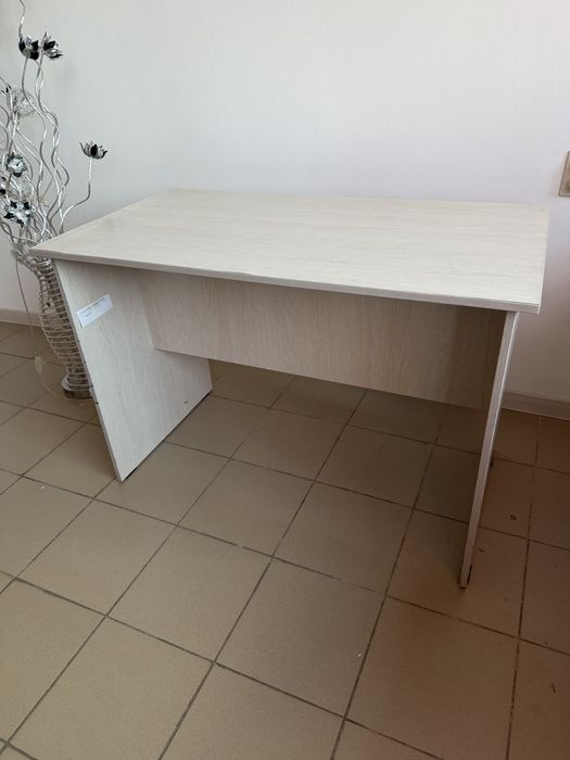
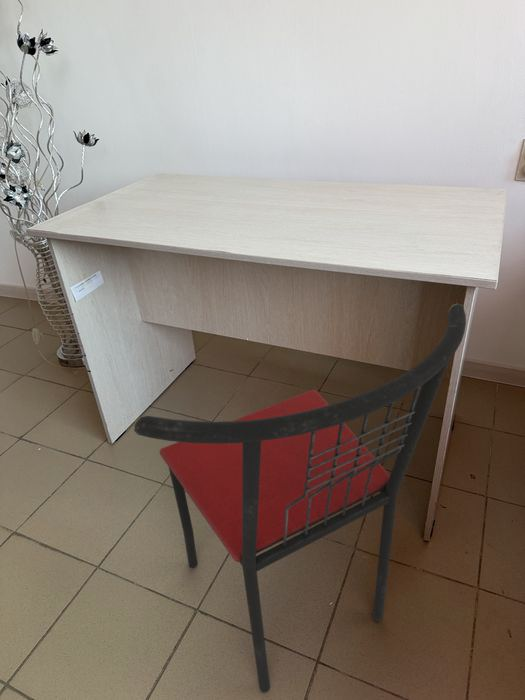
+ chair [133,303,467,694]
